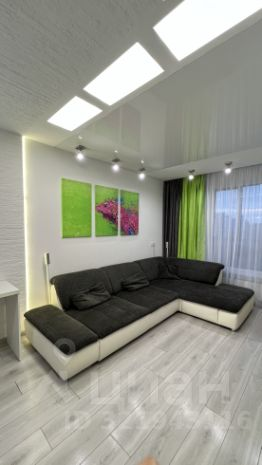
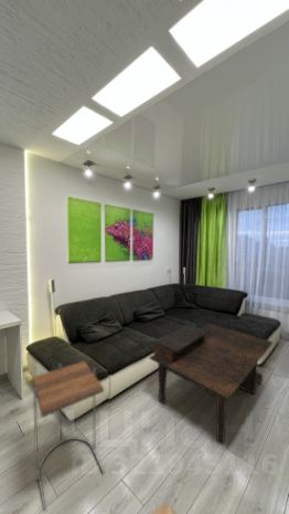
+ coffee table [148,323,274,447]
+ side table [32,360,106,513]
